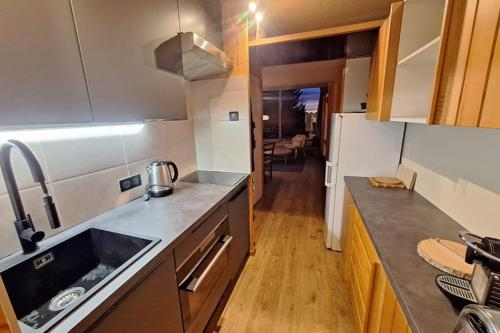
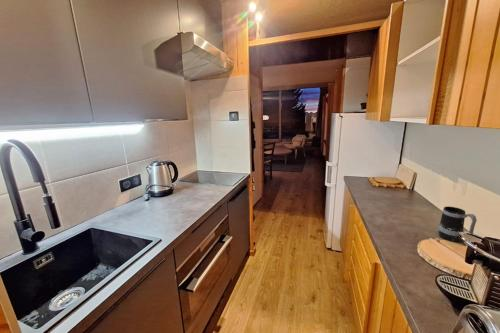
+ mug [437,206,478,242]
